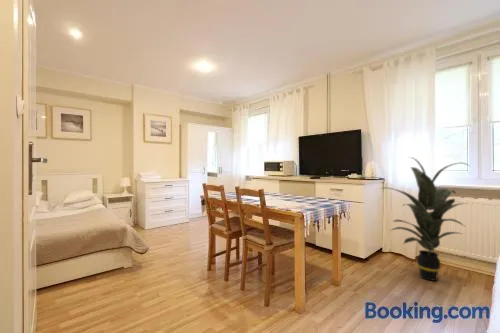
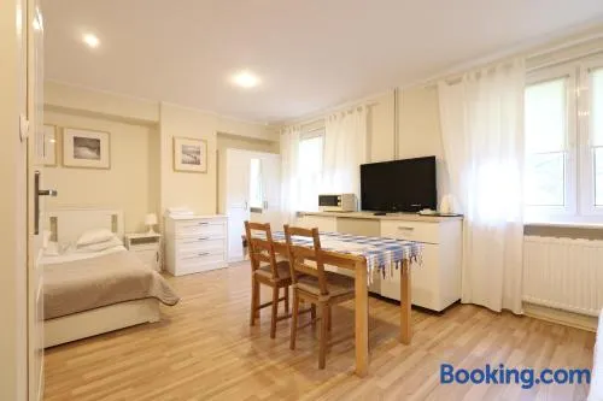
- indoor plant [379,156,470,282]
